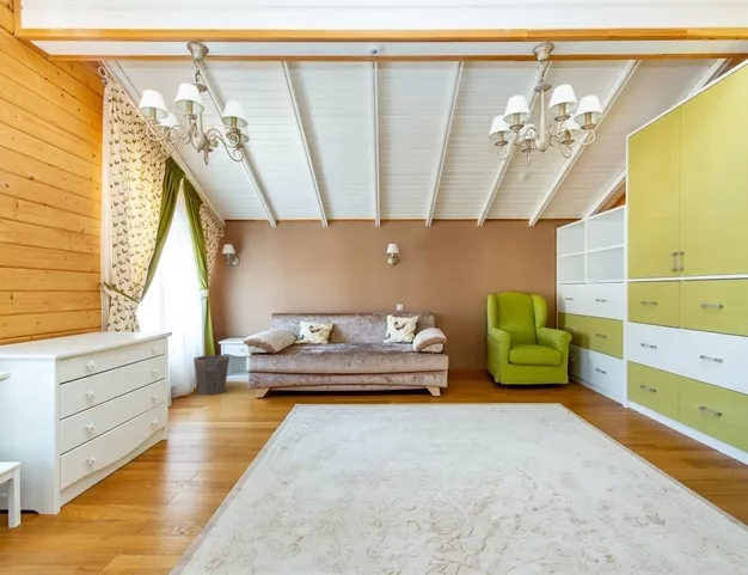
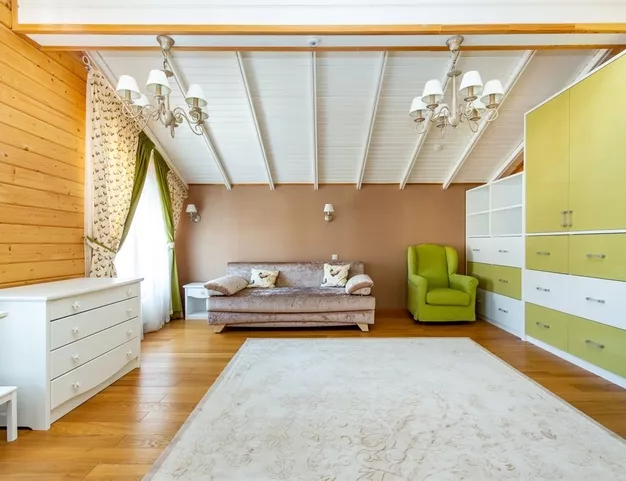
- waste bin [192,354,231,396]
